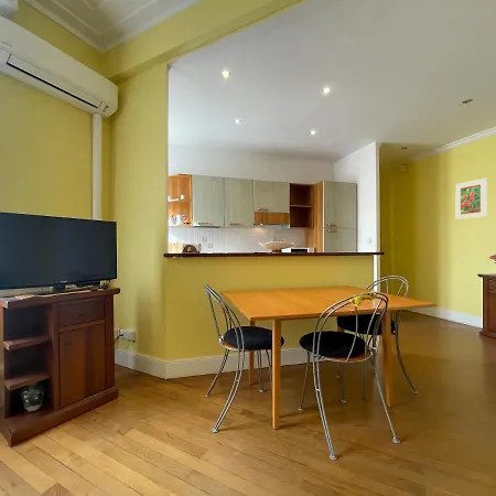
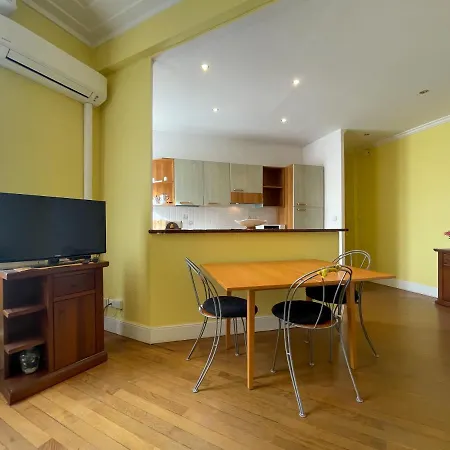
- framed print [454,177,488,220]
